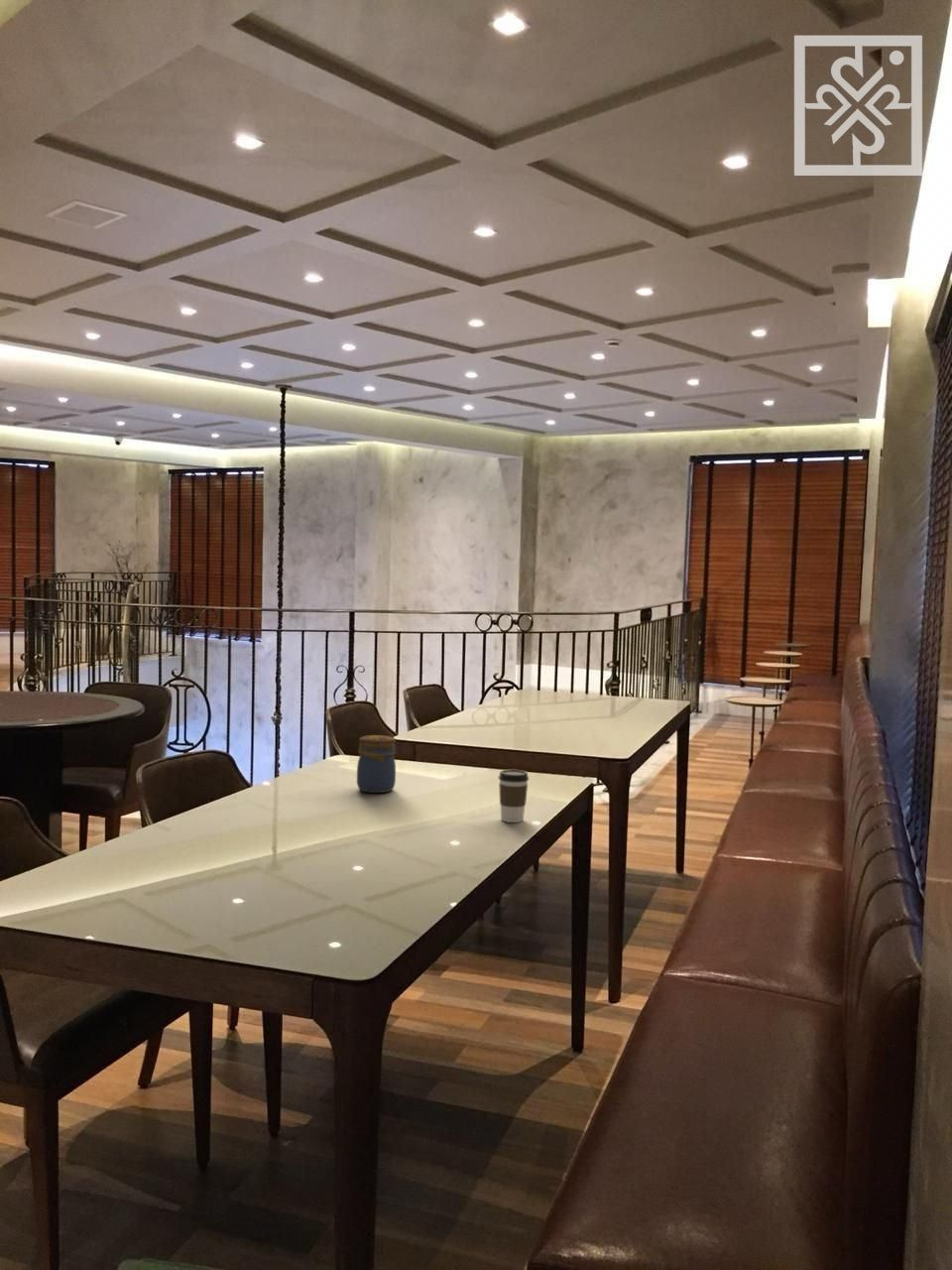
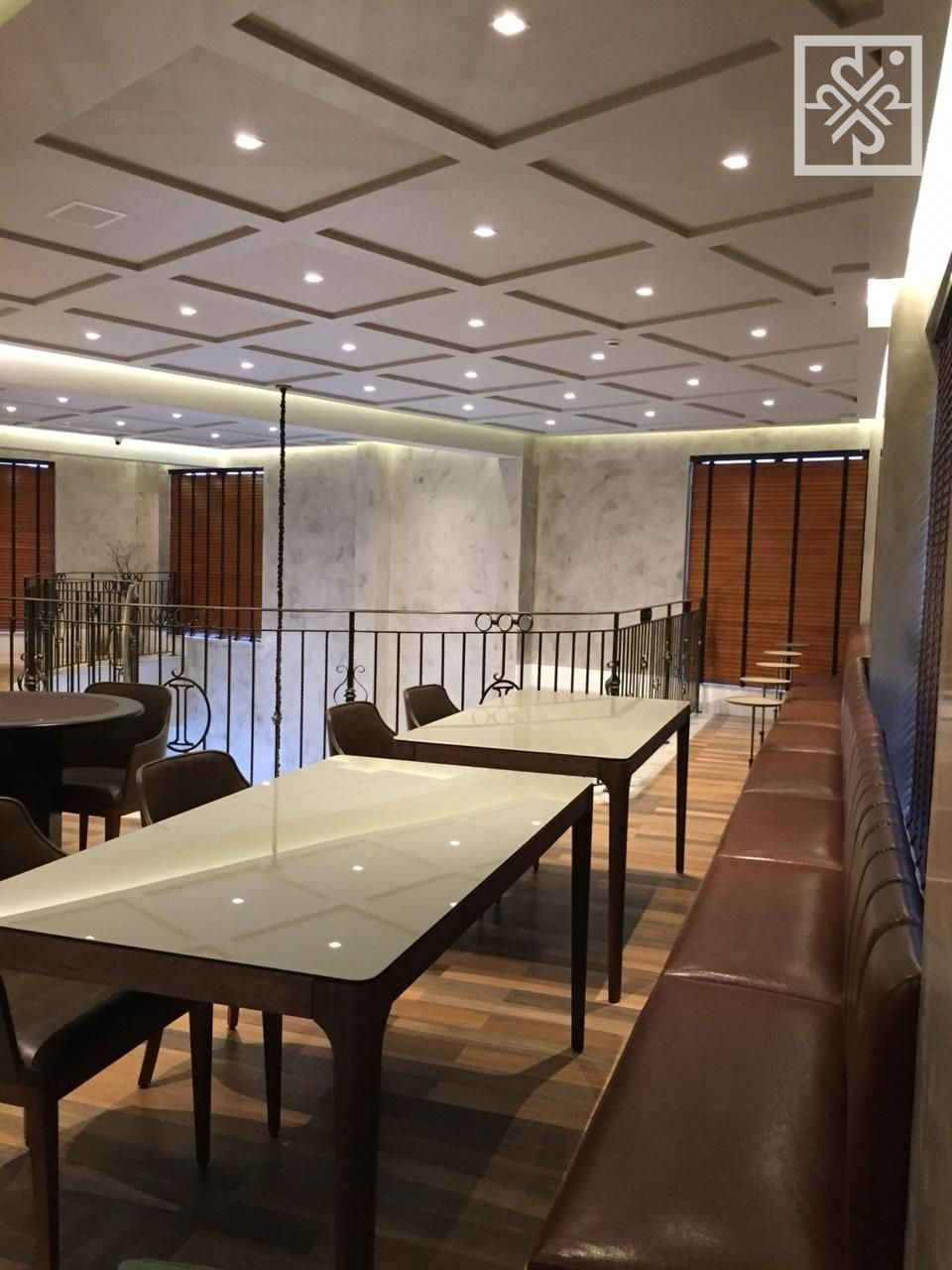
- jar [356,734,397,794]
- coffee cup [498,769,530,824]
